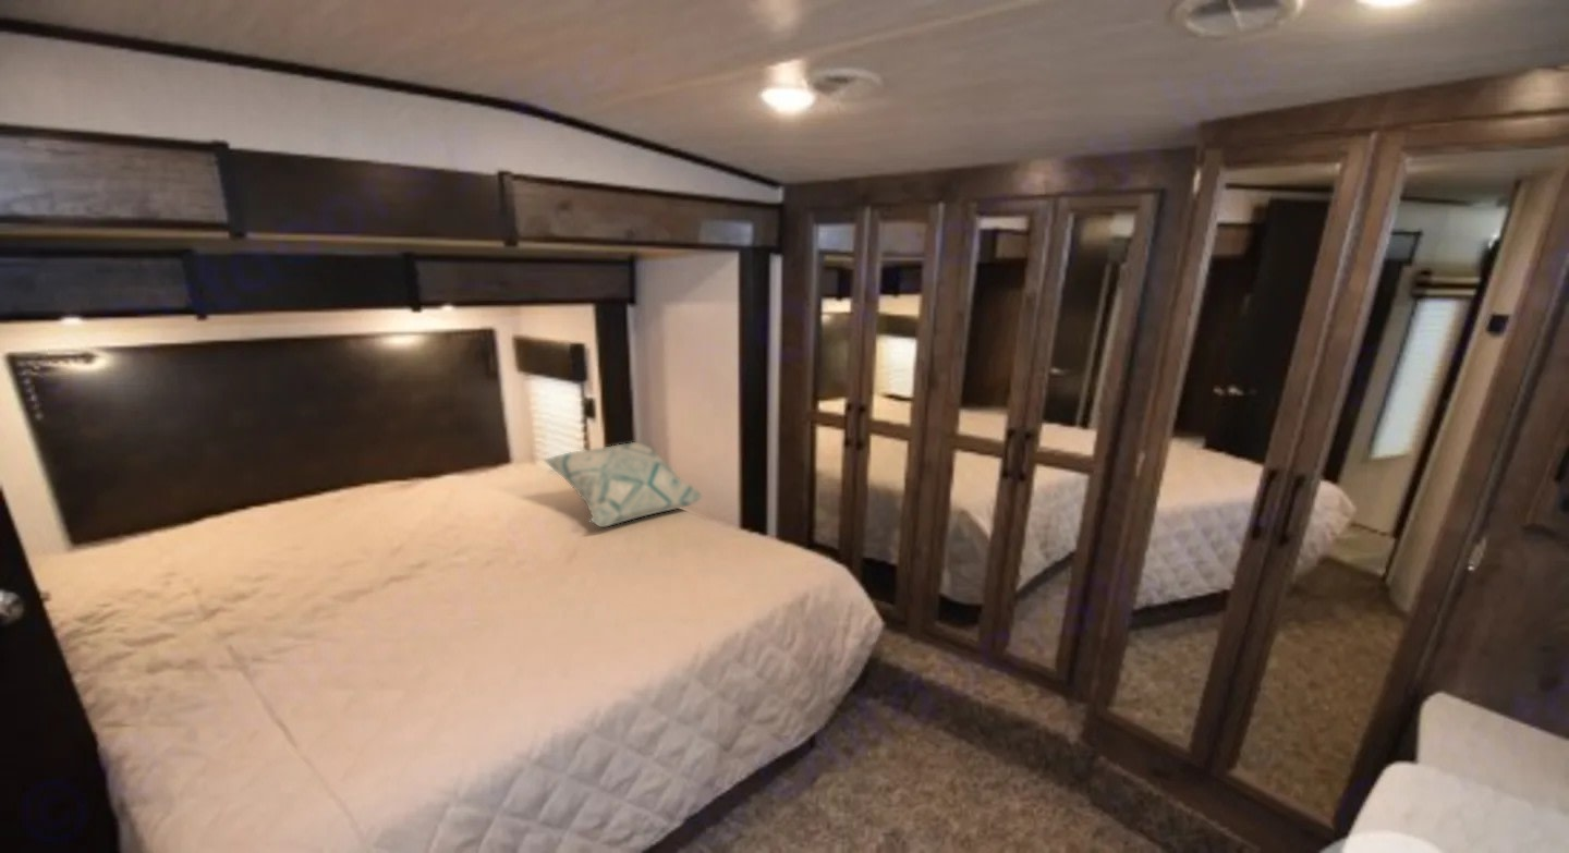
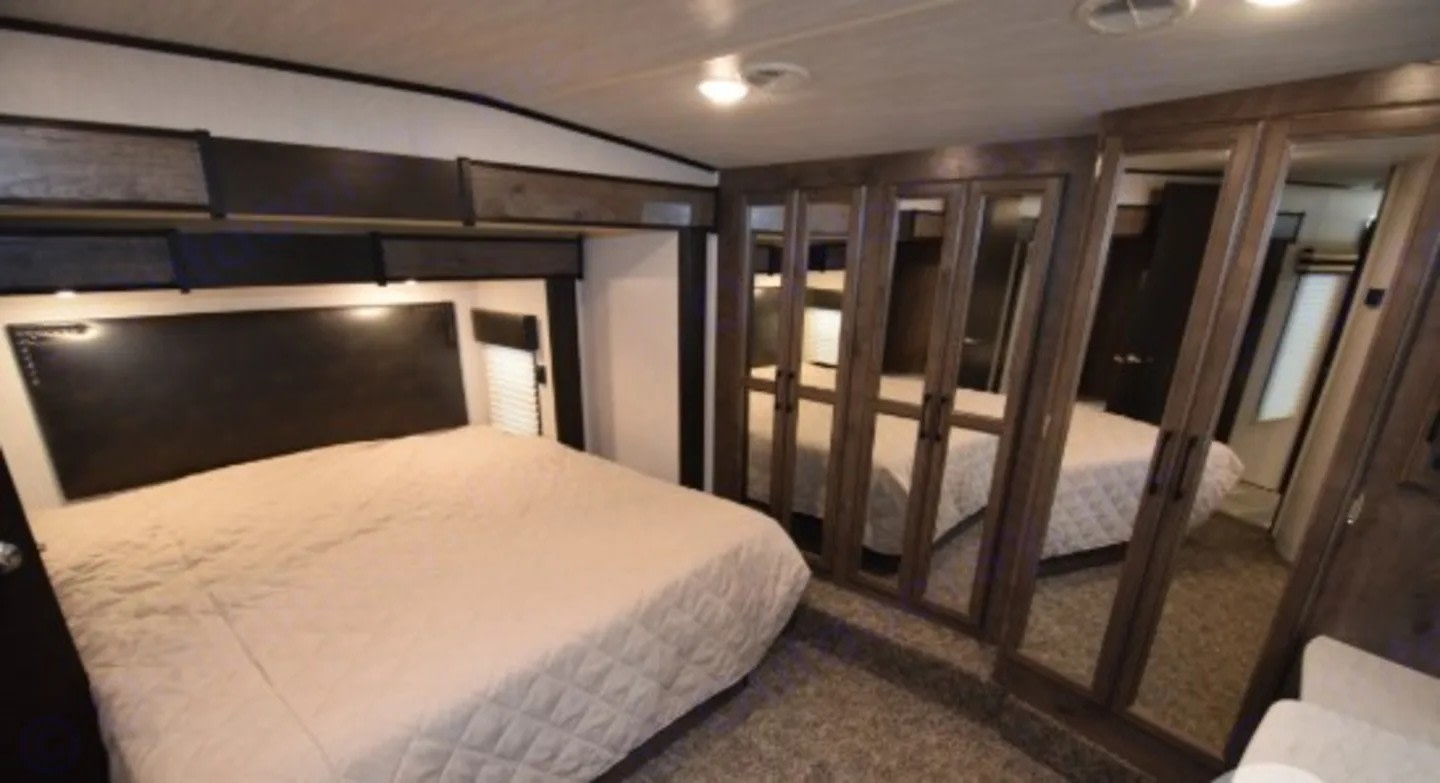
- decorative pillow [542,441,704,528]
